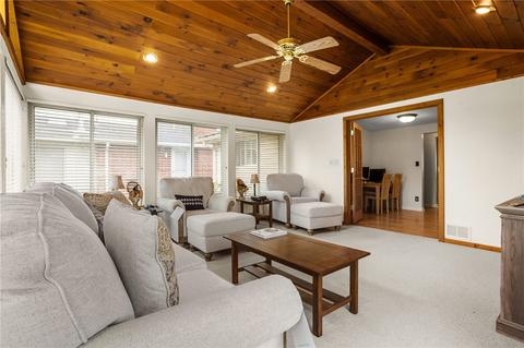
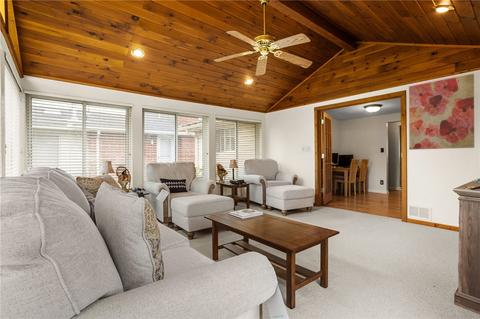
+ wall art [408,73,475,151]
